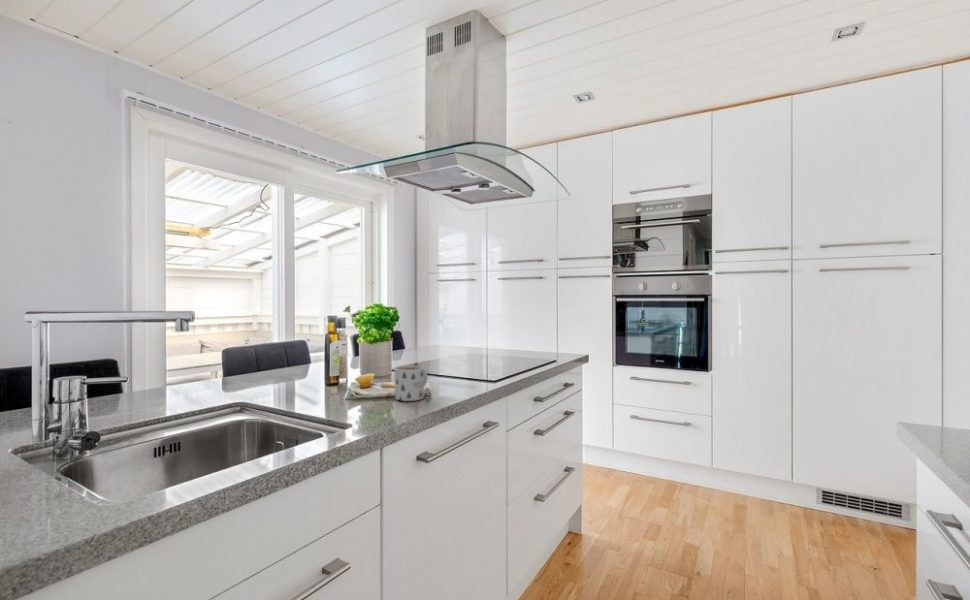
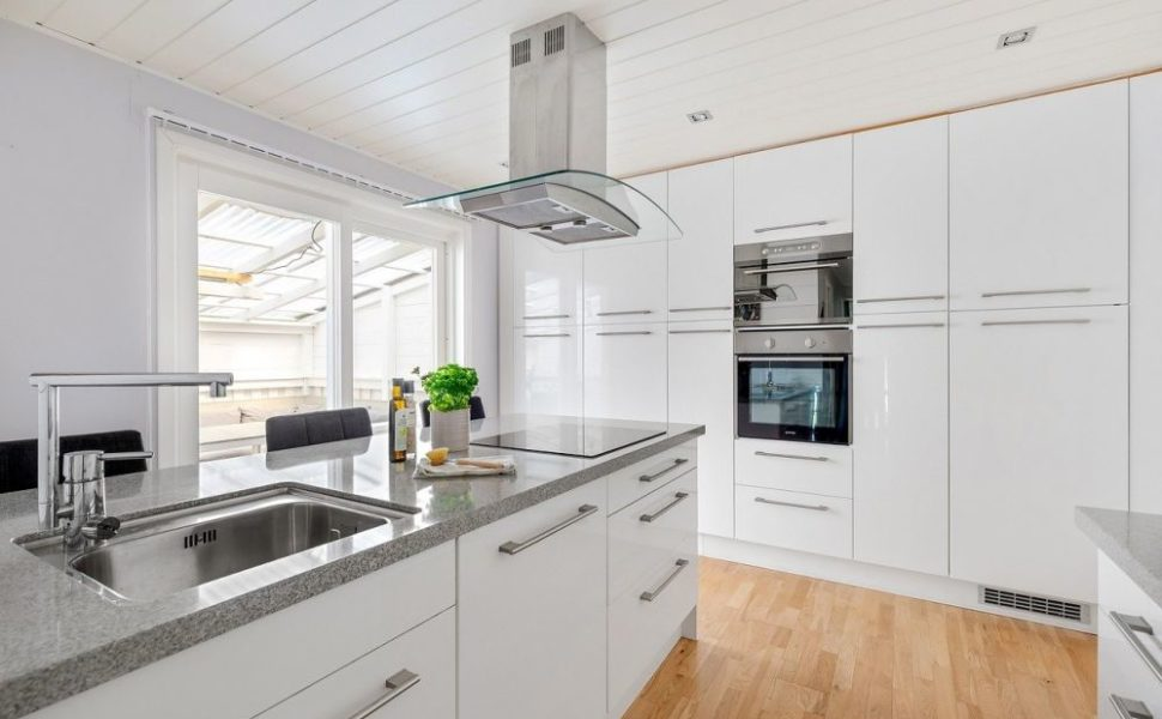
- mug [394,365,429,402]
